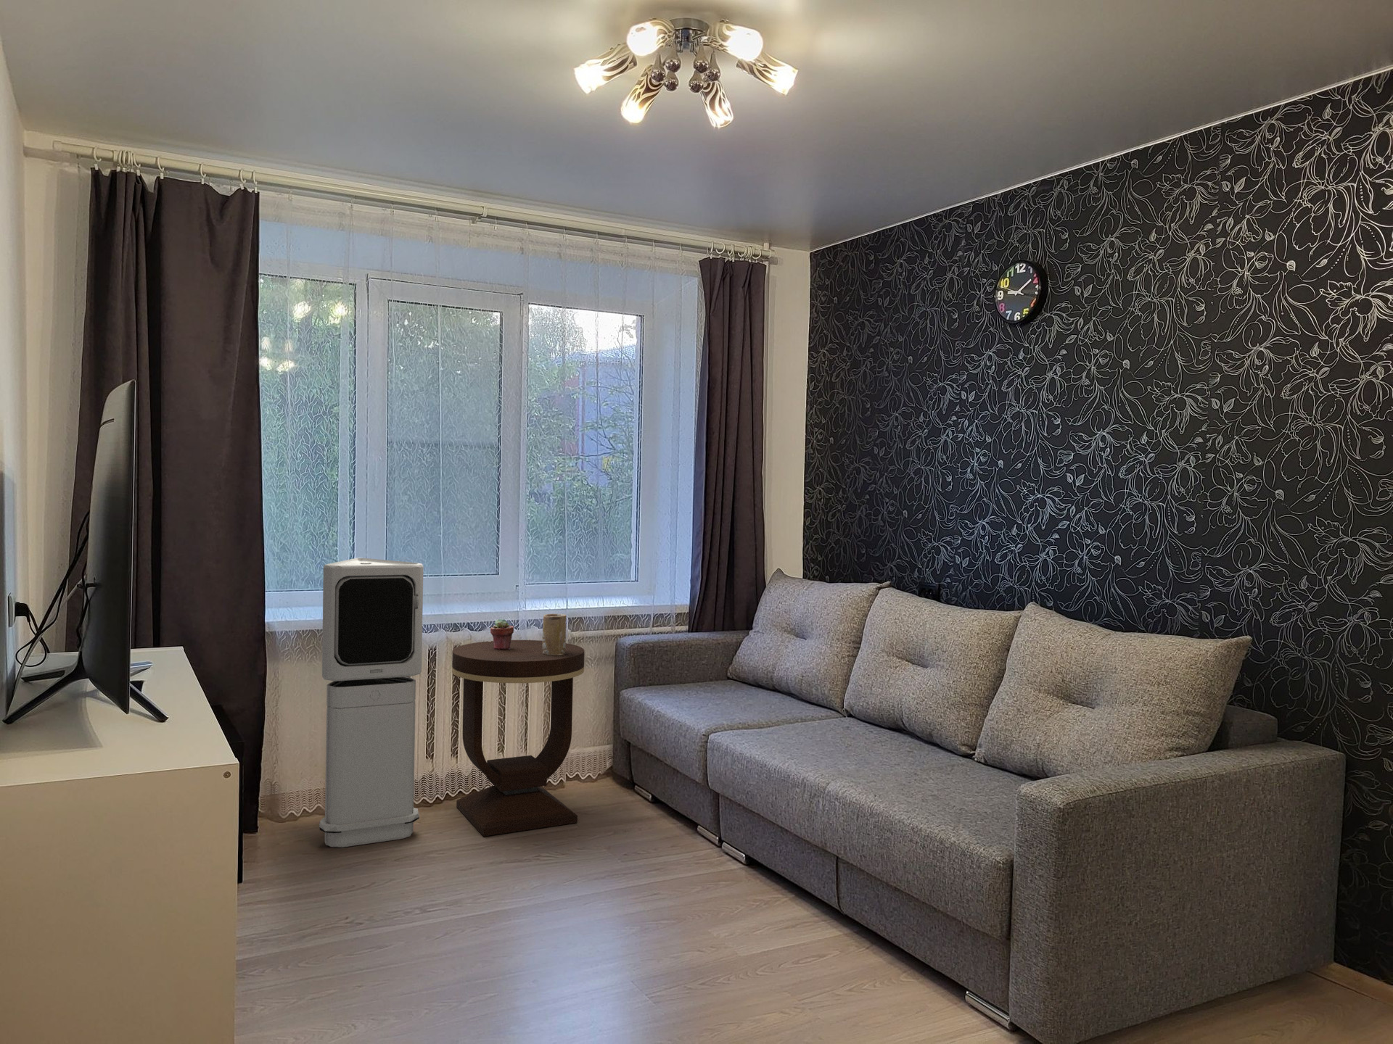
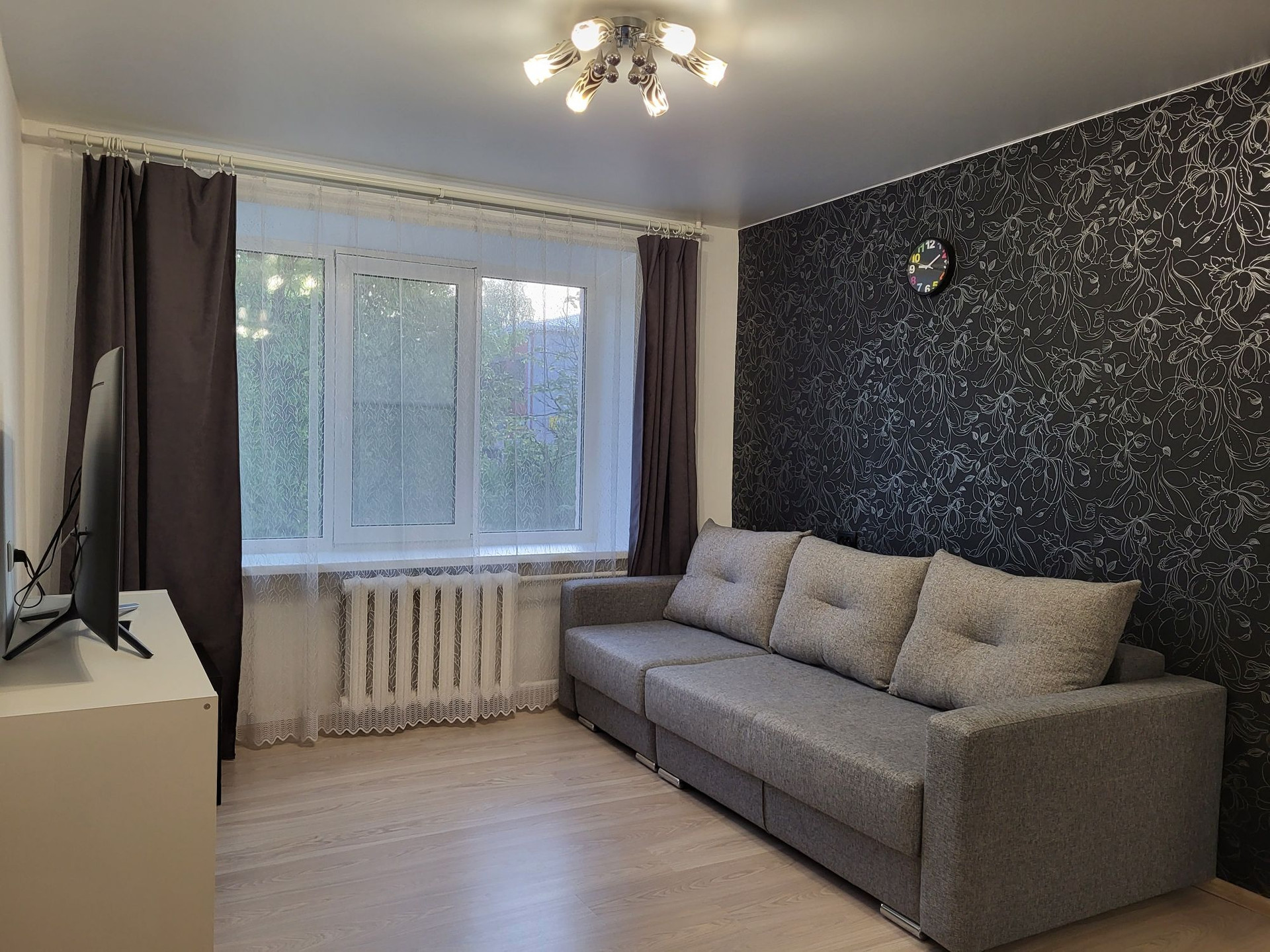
- air purifier [318,557,424,848]
- side table [451,639,586,838]
- potted succulent [489,617,514,649]
- mug [541,613,567,655]
